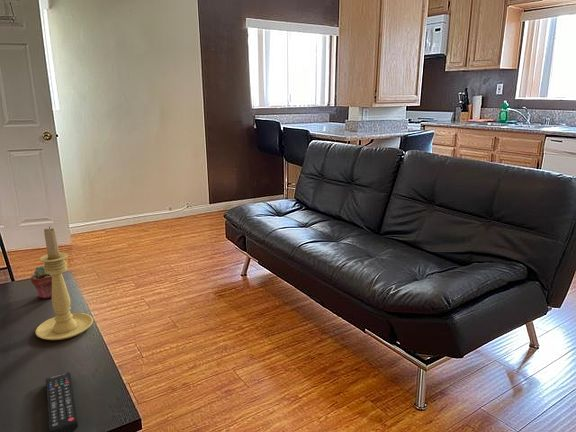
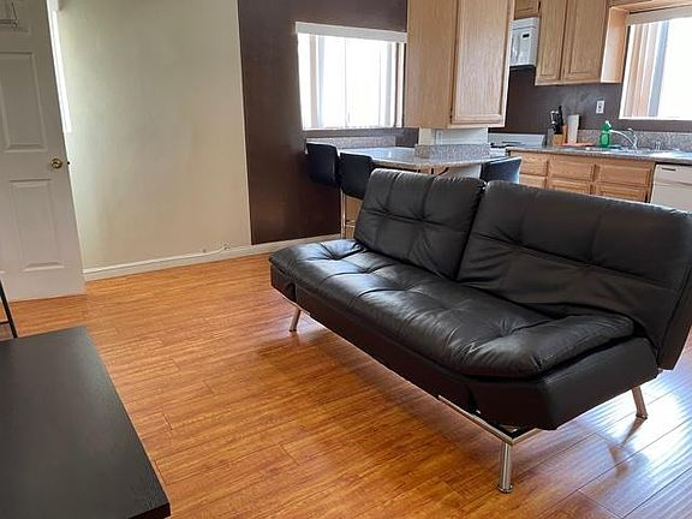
- remote control [45,371,79,432]
- candle holder [34,225,94,341]
- potted succulent [29,265,52,299]
